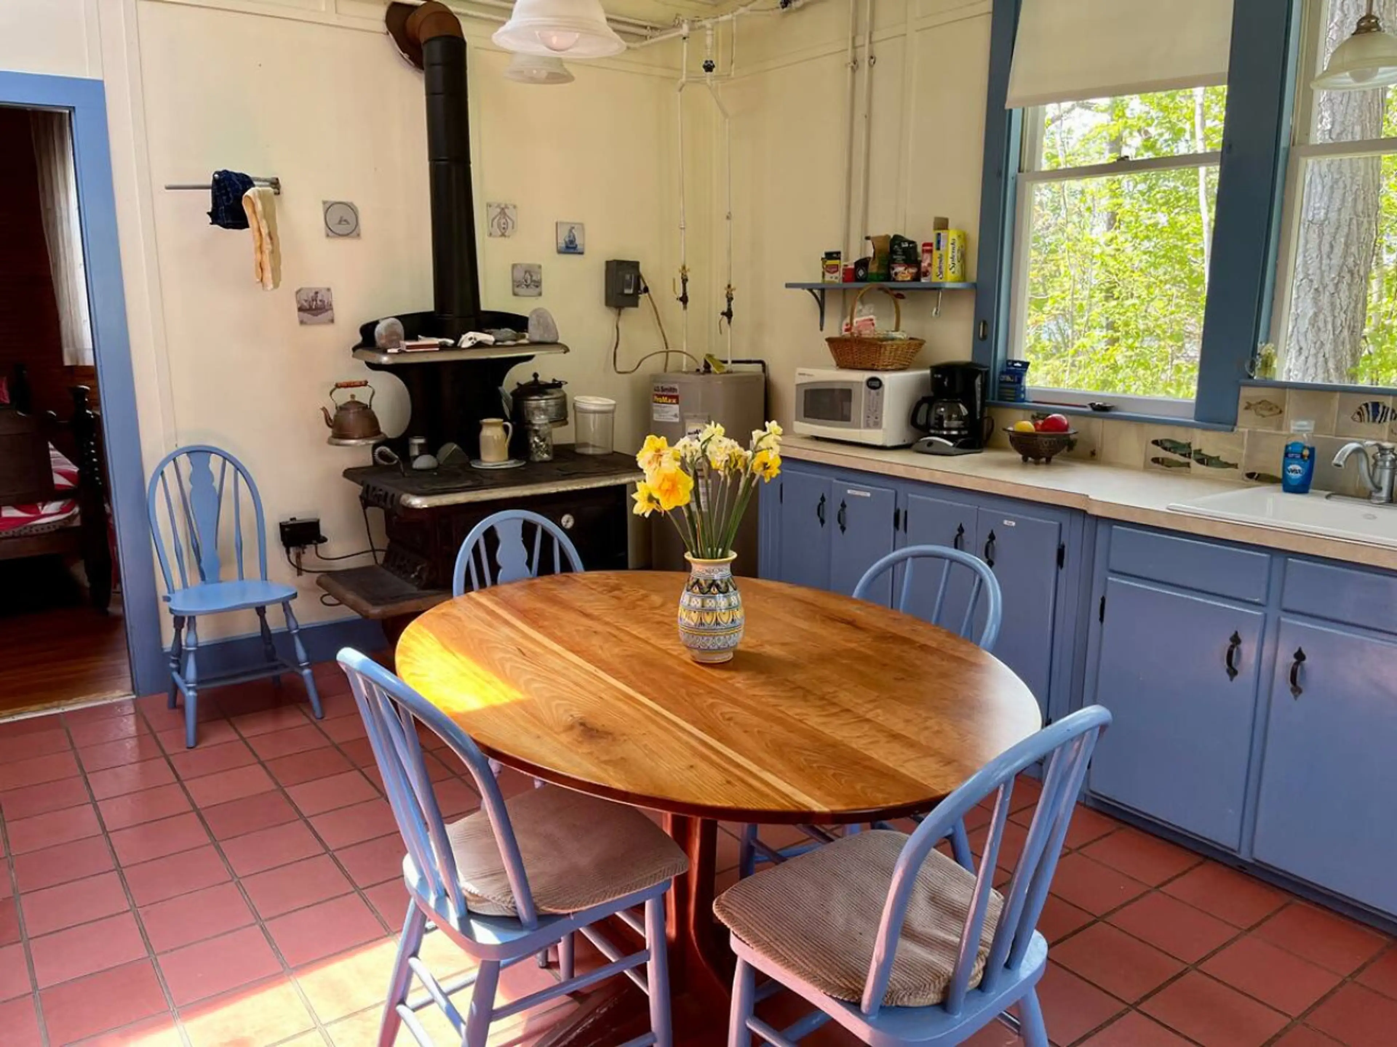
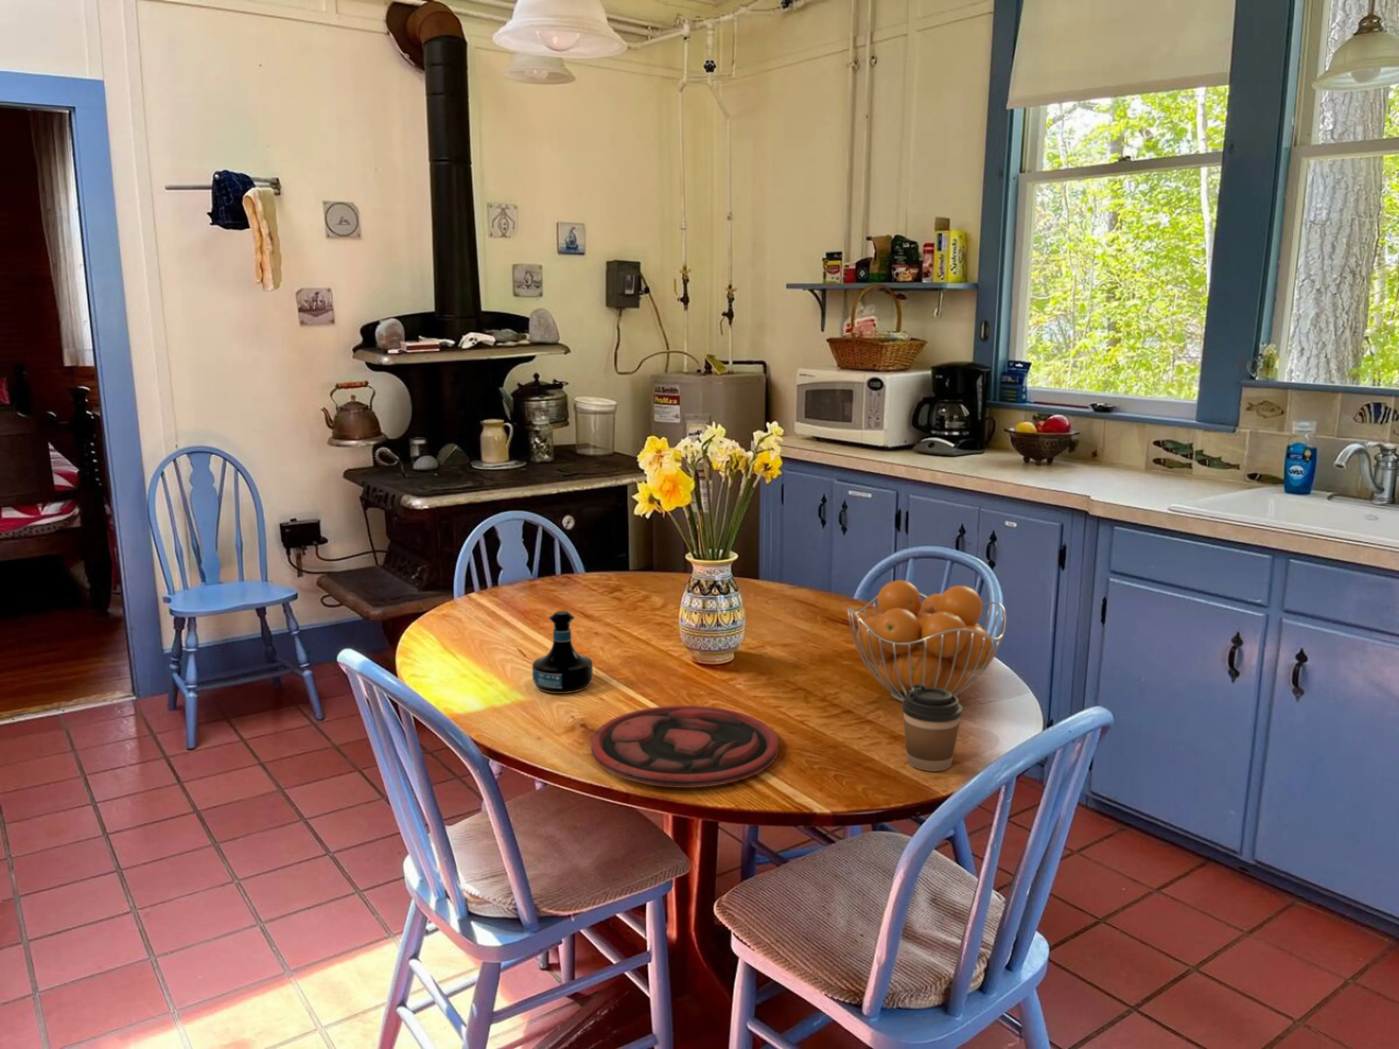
+ fruit basket [847,580,1007,702]
+ tequila bottle [532,610,594,693]
+ coffee cup [901,683,963,771]
+ plate [590,705,779,788]
